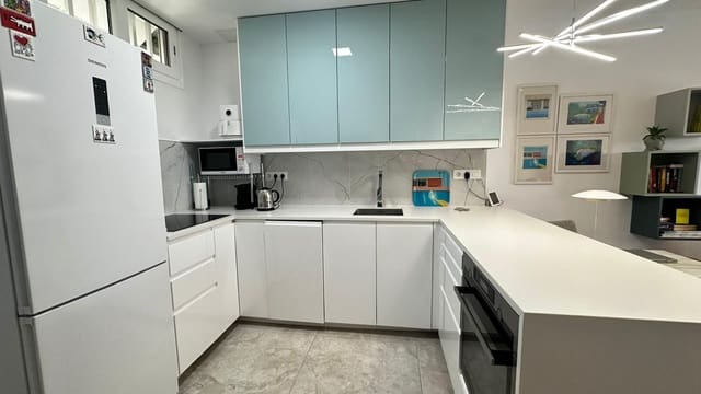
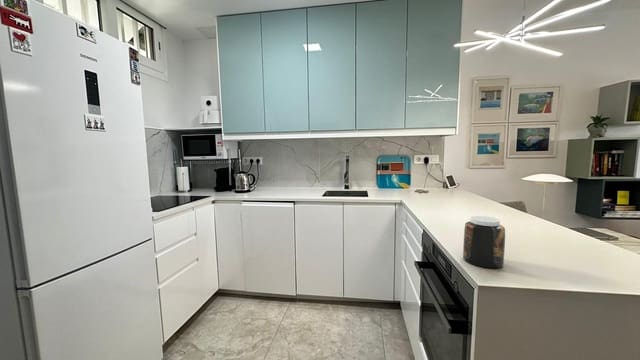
+ jar [462,215,506,269]
